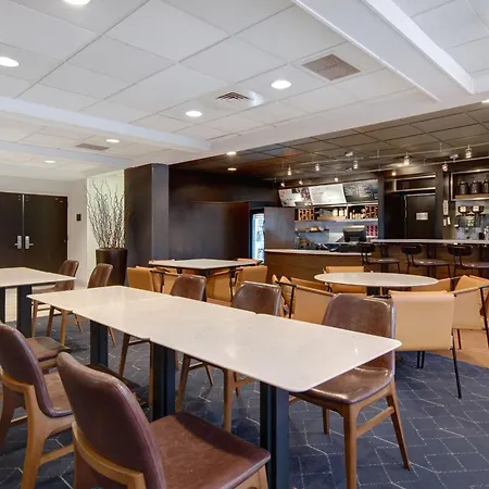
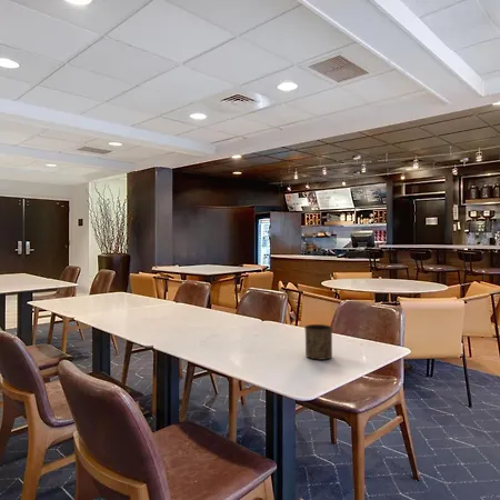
+ cup [303,323,333,361]
